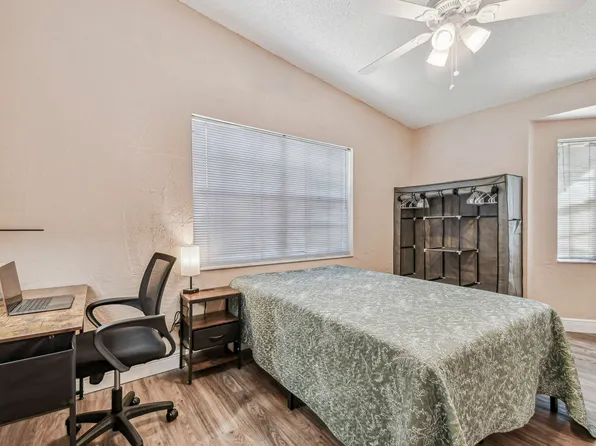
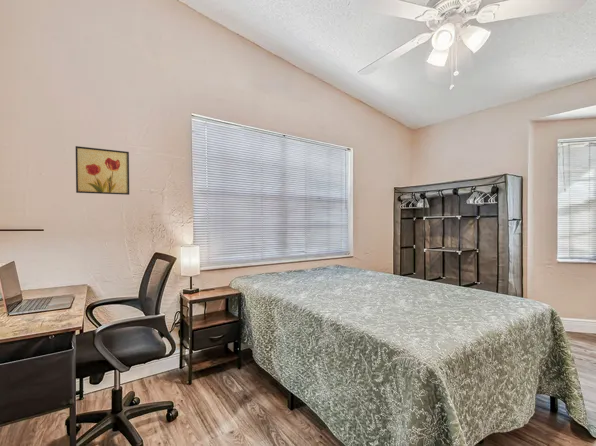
+ wall art [75,145,130,196]
